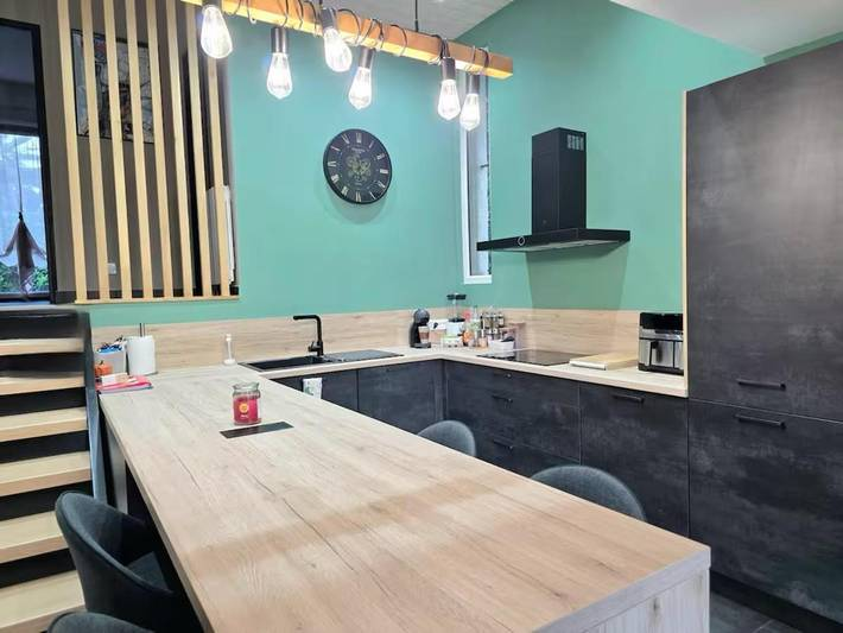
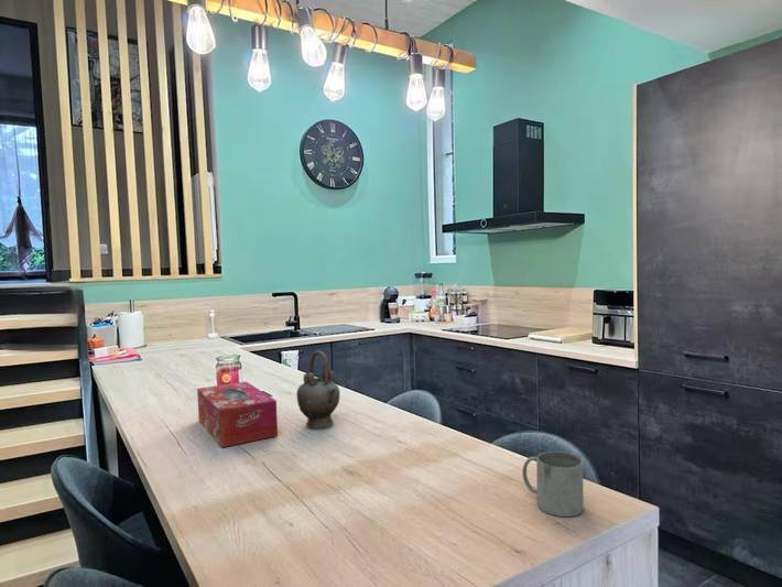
+ teapot [295,350,341,428]
+ mug [522,450,585,518]
+ tissue box [196,380,279,448]
